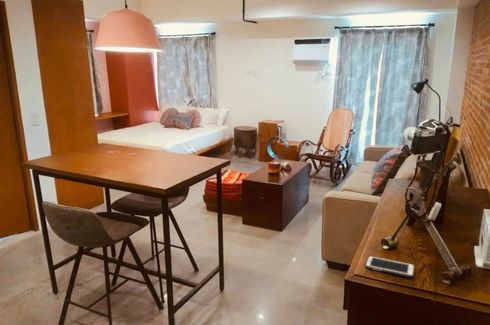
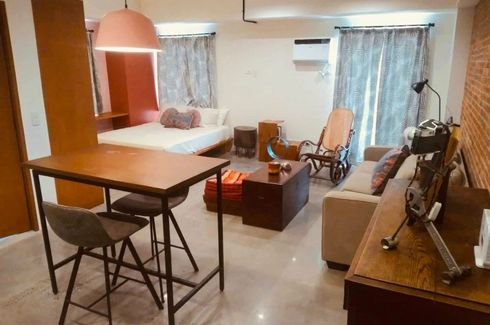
- cell phone [364,255,416,278]
